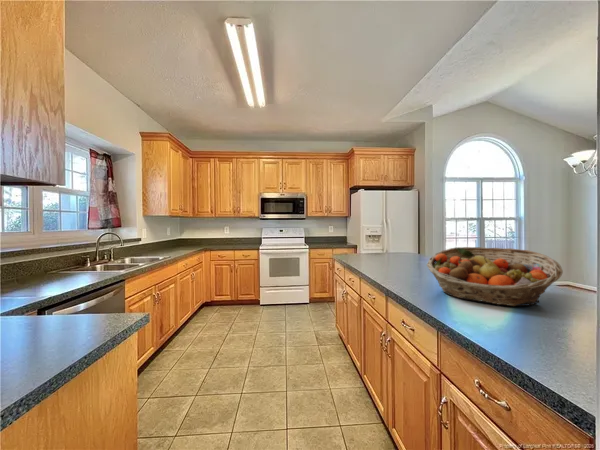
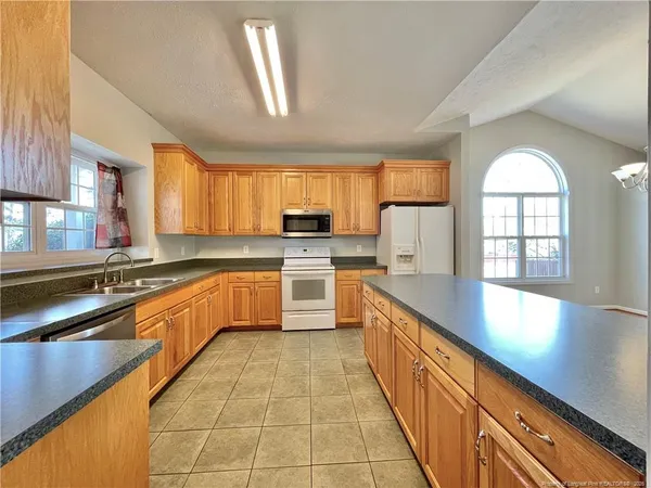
- fruit basket [426,246,564,307]
